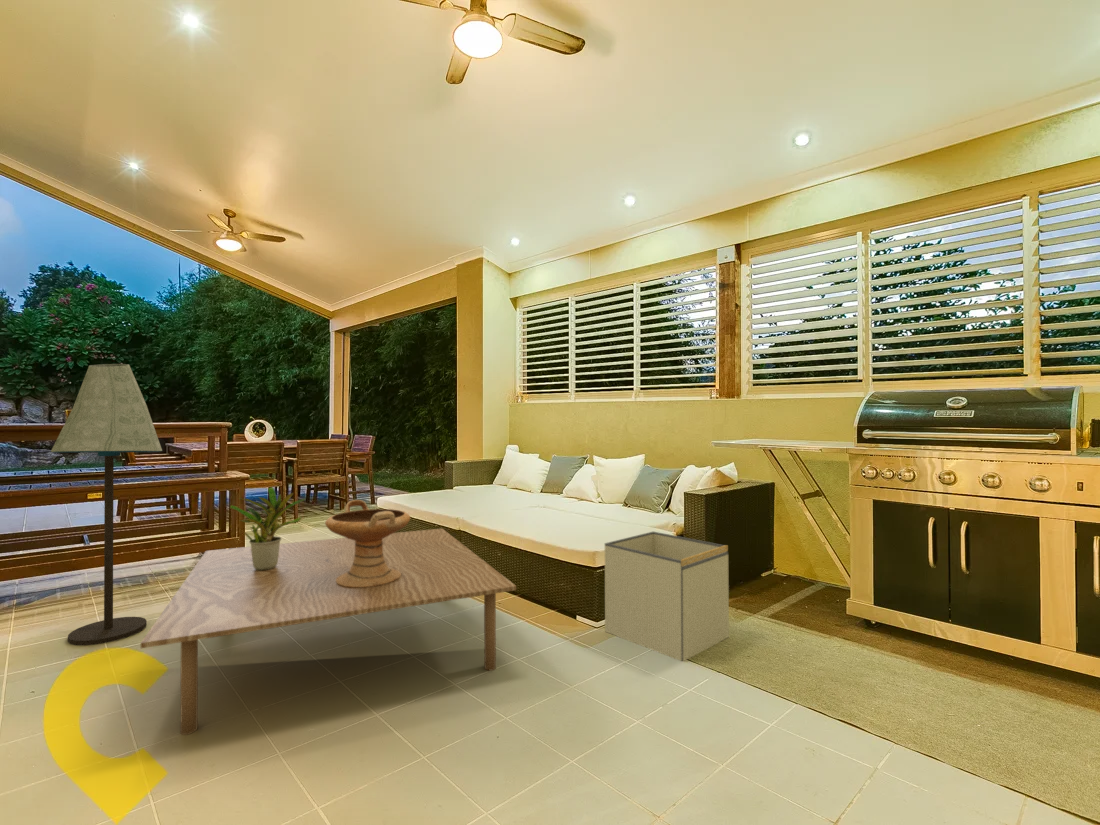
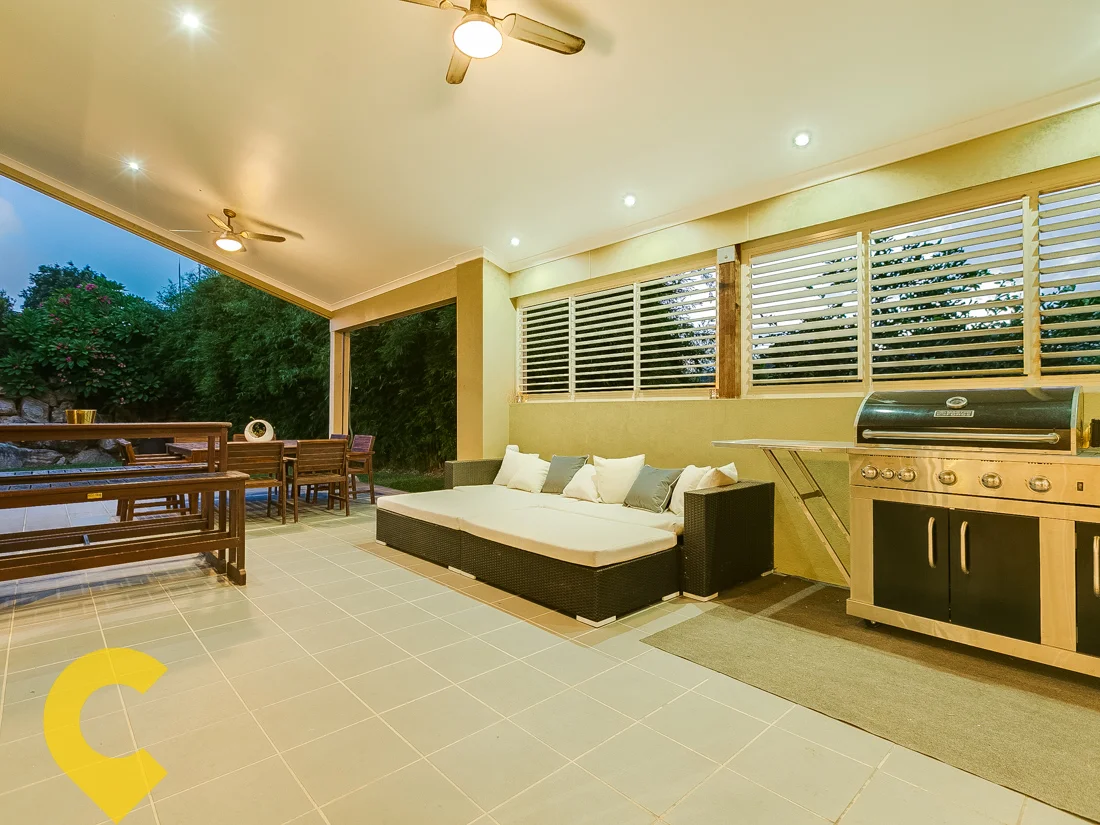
- potted plant [229,486,307,571]
- storage bin [604,531,730,662]
- decorative bowl [324,499,411,588]
- floor lamp [50,363,163,646]
- coffee table [140,527,517,736]
